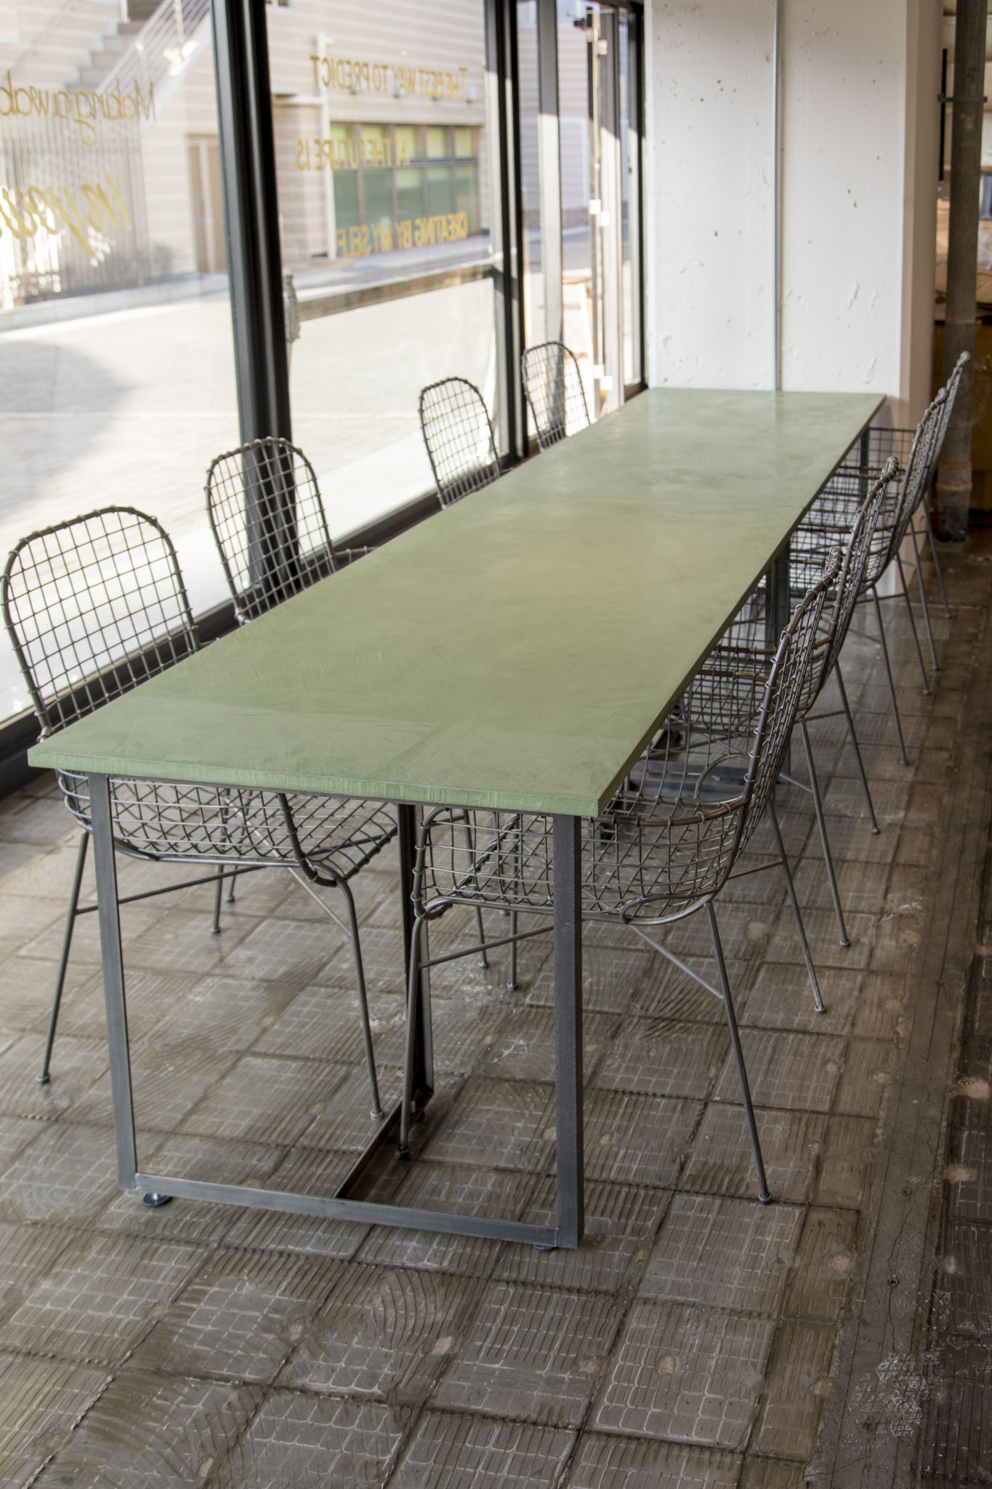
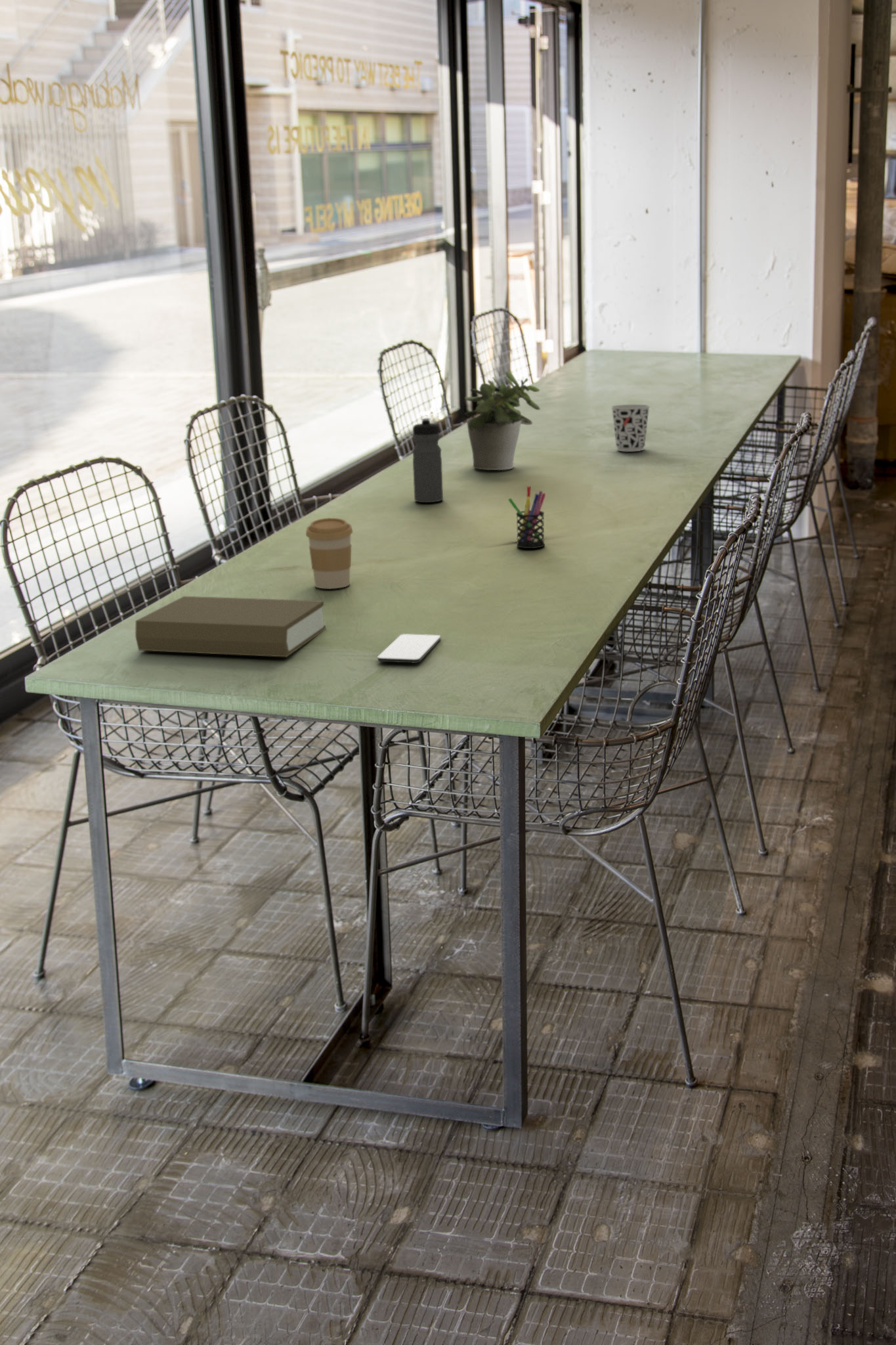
+ potted plant [463,370,541,471]
+ cup [610,404,651,452]
+ coffee cup [305,518,354,589]
+ water bottle [412,418,444,503]
+ smartphone [377,634,441,663]
+ pen holder [507,485,546,549]
+ book [135,596,326,658]
